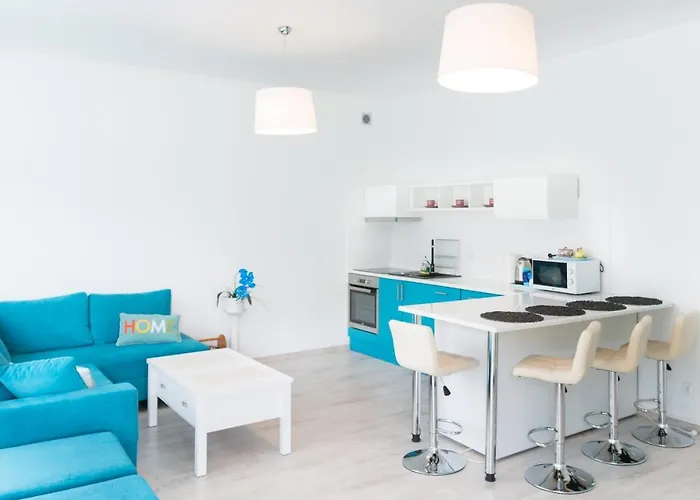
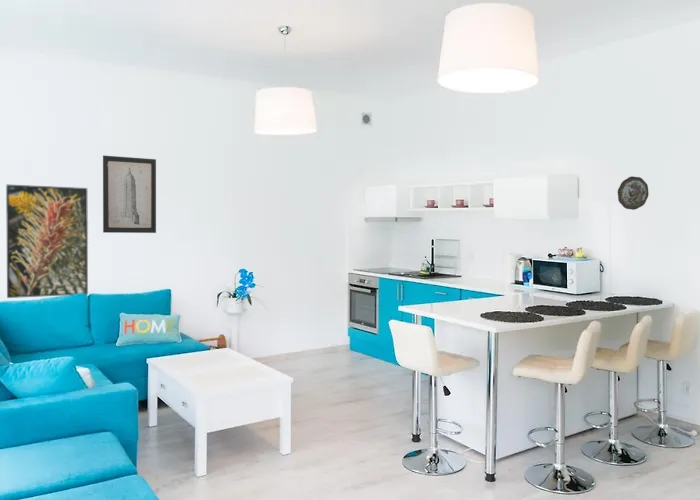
+ decorative plate [617,175,650,211]
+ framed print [5,184,89,299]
+ wall art [102,154,157,234]
